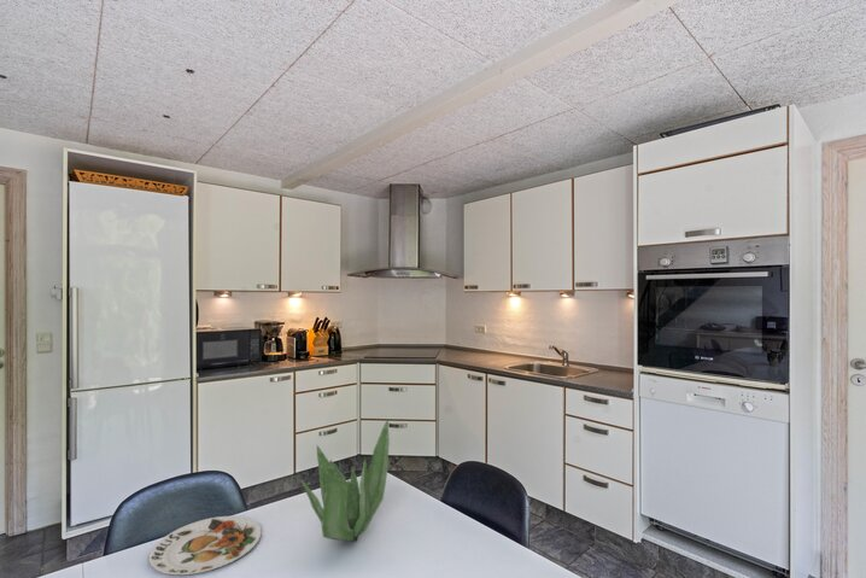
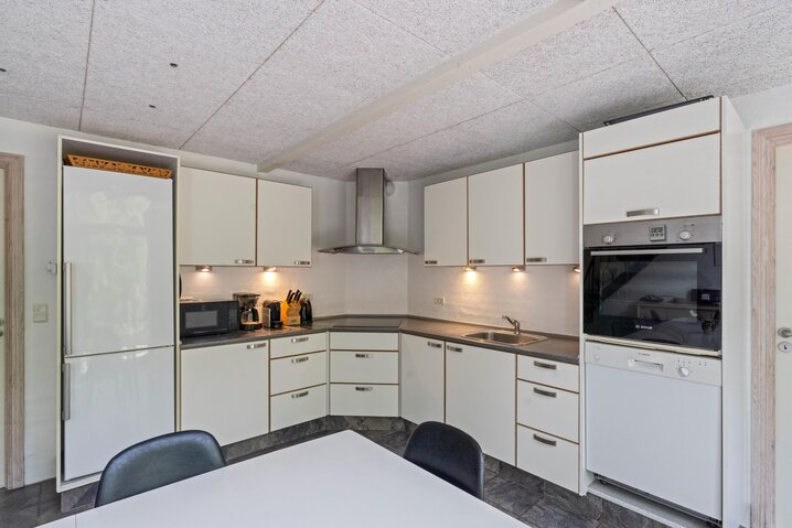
- plant [299,418,391,543]
- plate [148,515,262,576]
